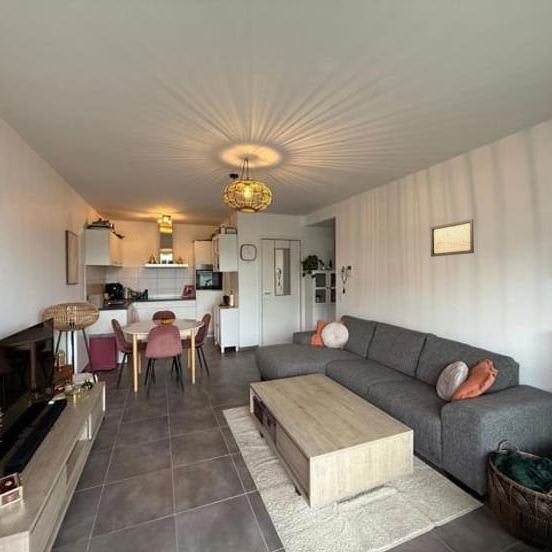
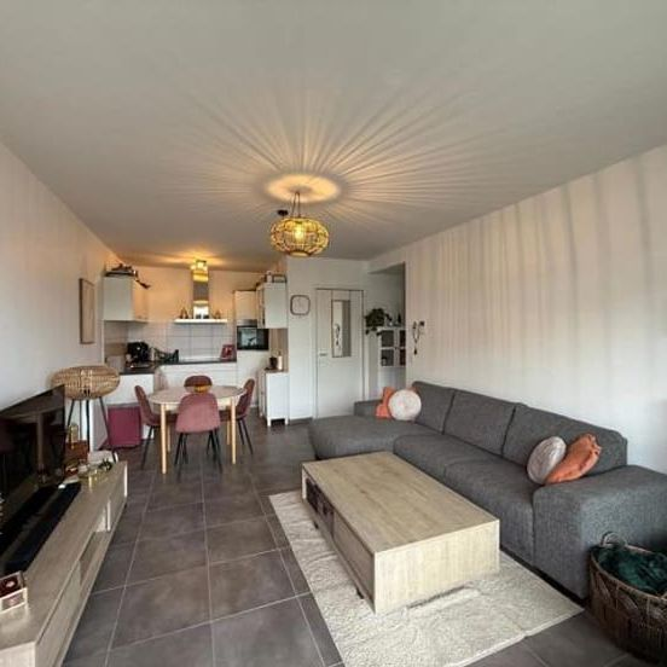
- wall art [429,218,475,258]
